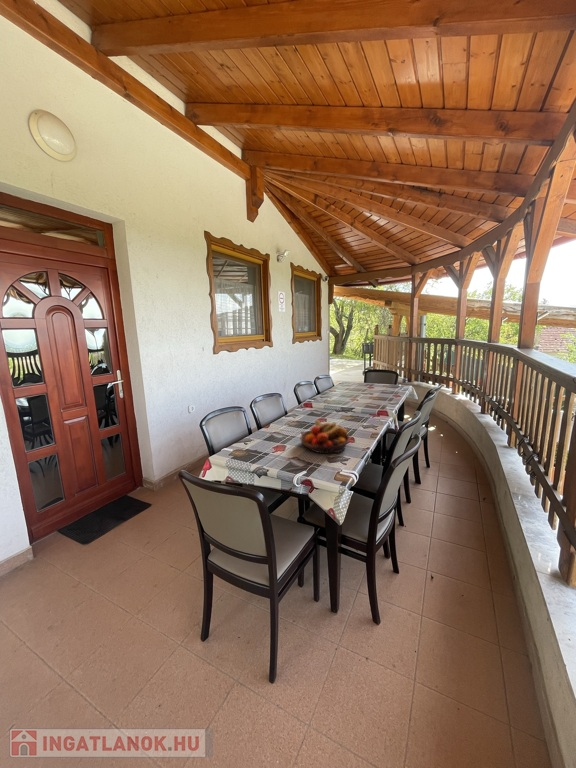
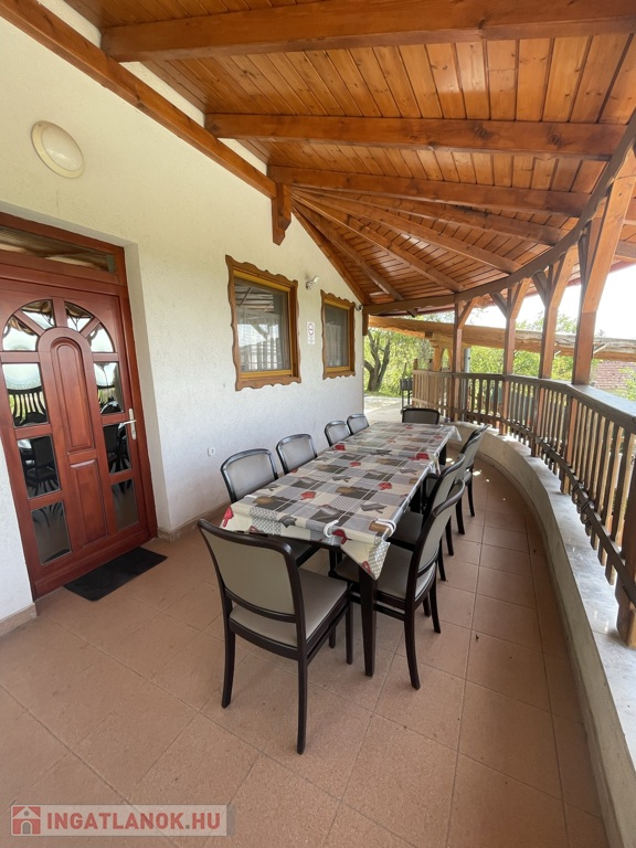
- fruit bowl [299,418,351,455]
